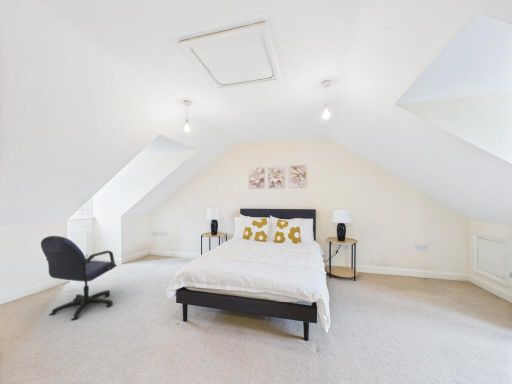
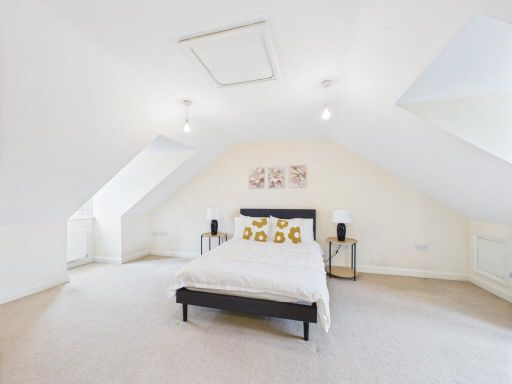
- office chair [40,235,118,321]
